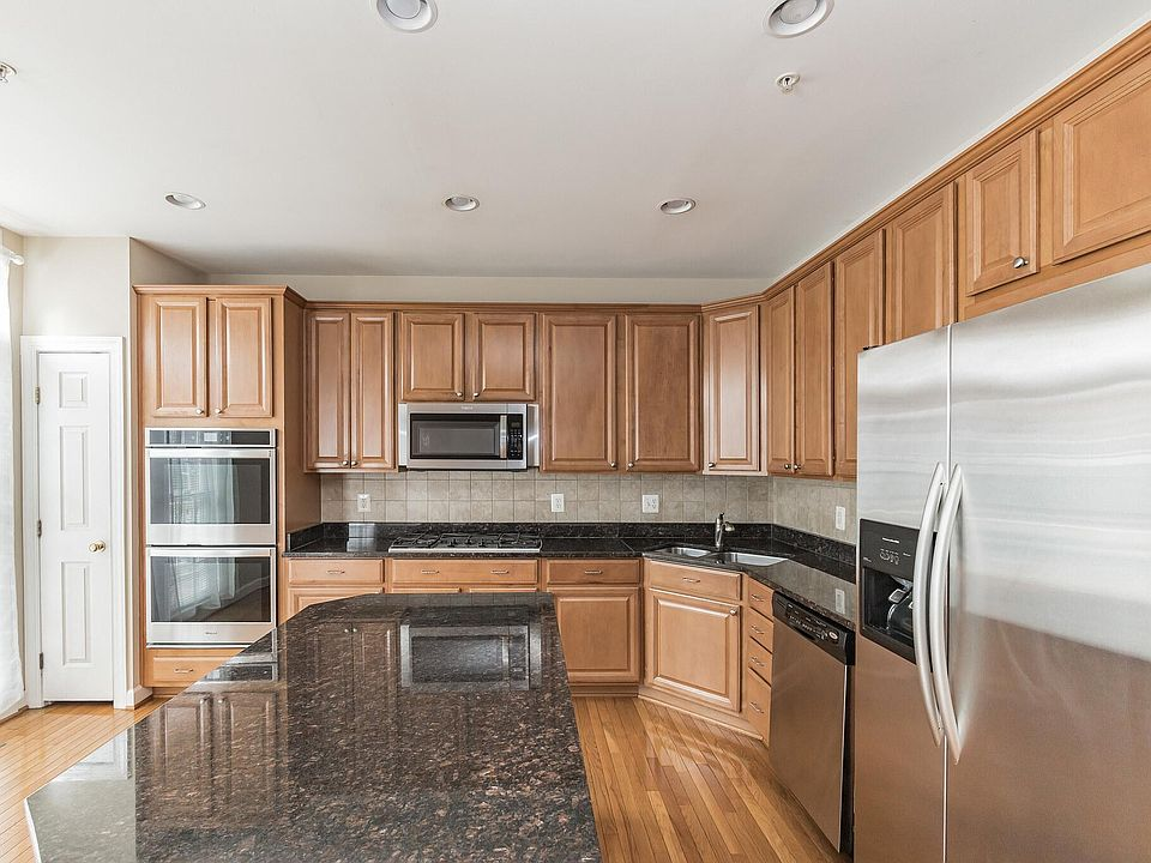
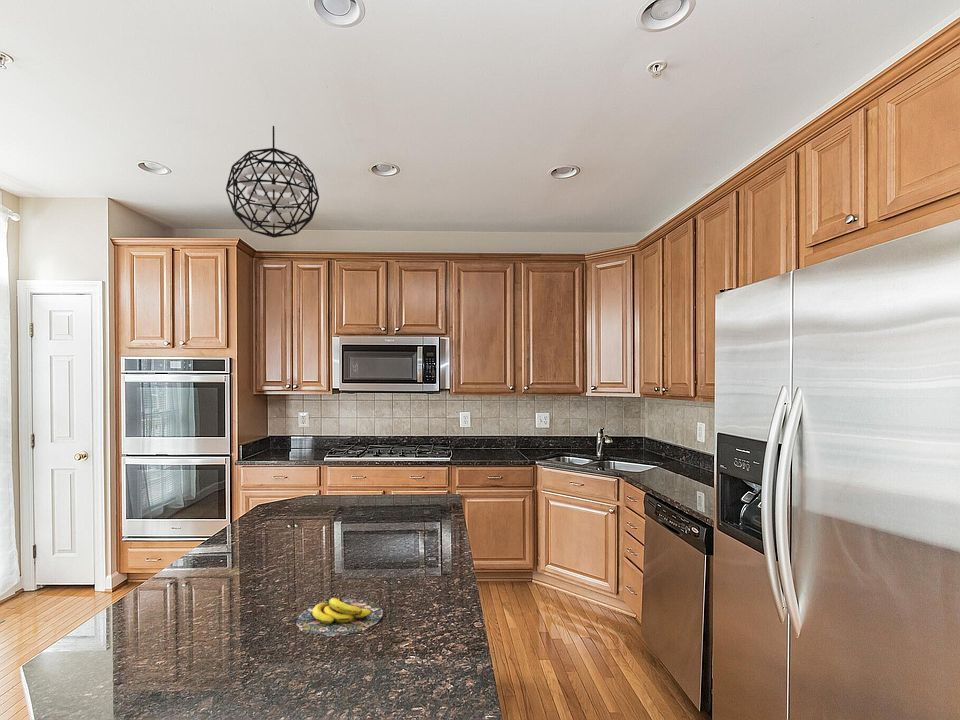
+ pendant light [225,125,320,239]
+ banana [296,597,384,637]
